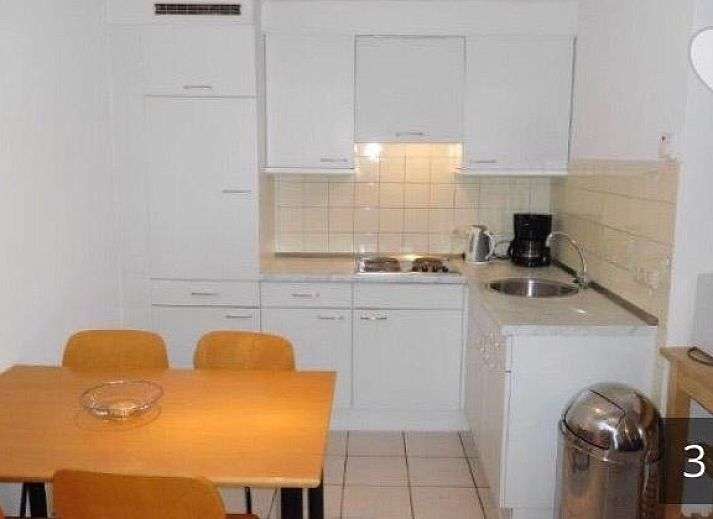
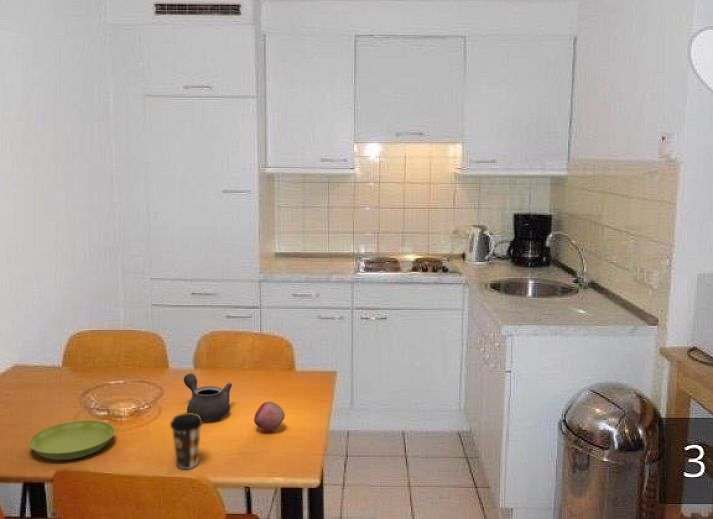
+ teapot [183,373,233,421]
+ saucer [28,419,116,461]
+ coffee cup [169,412,204,470]
+ fruit [253,401,286,432]
